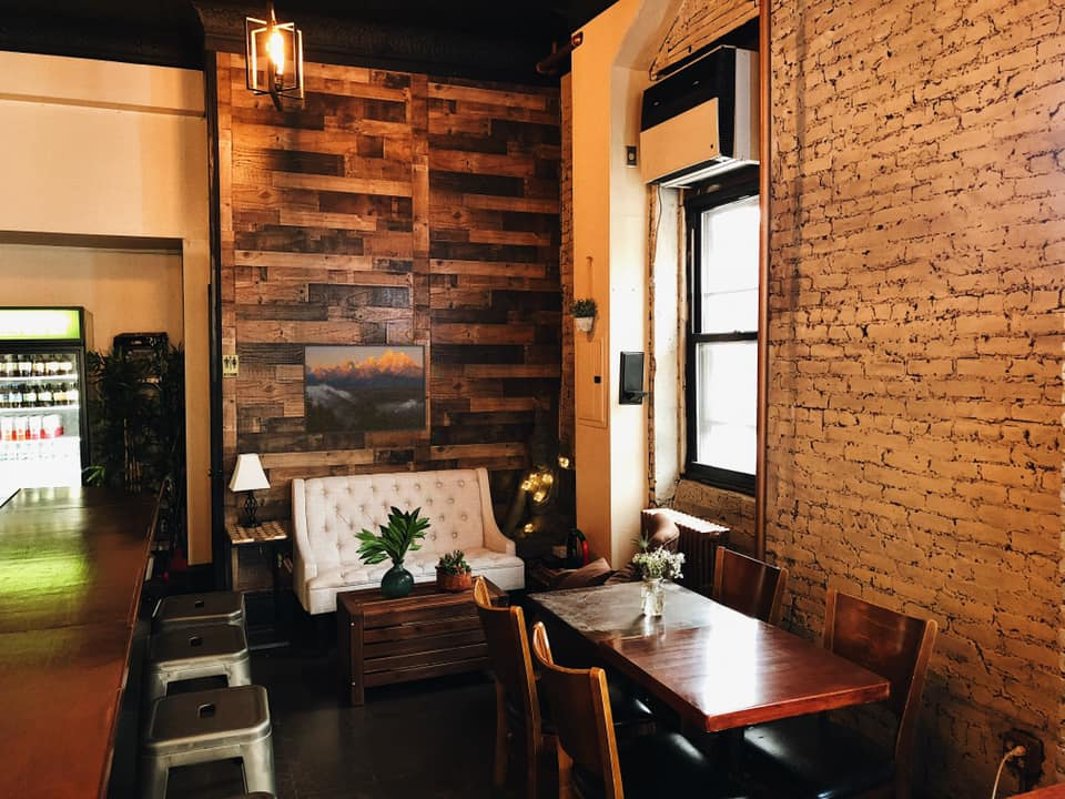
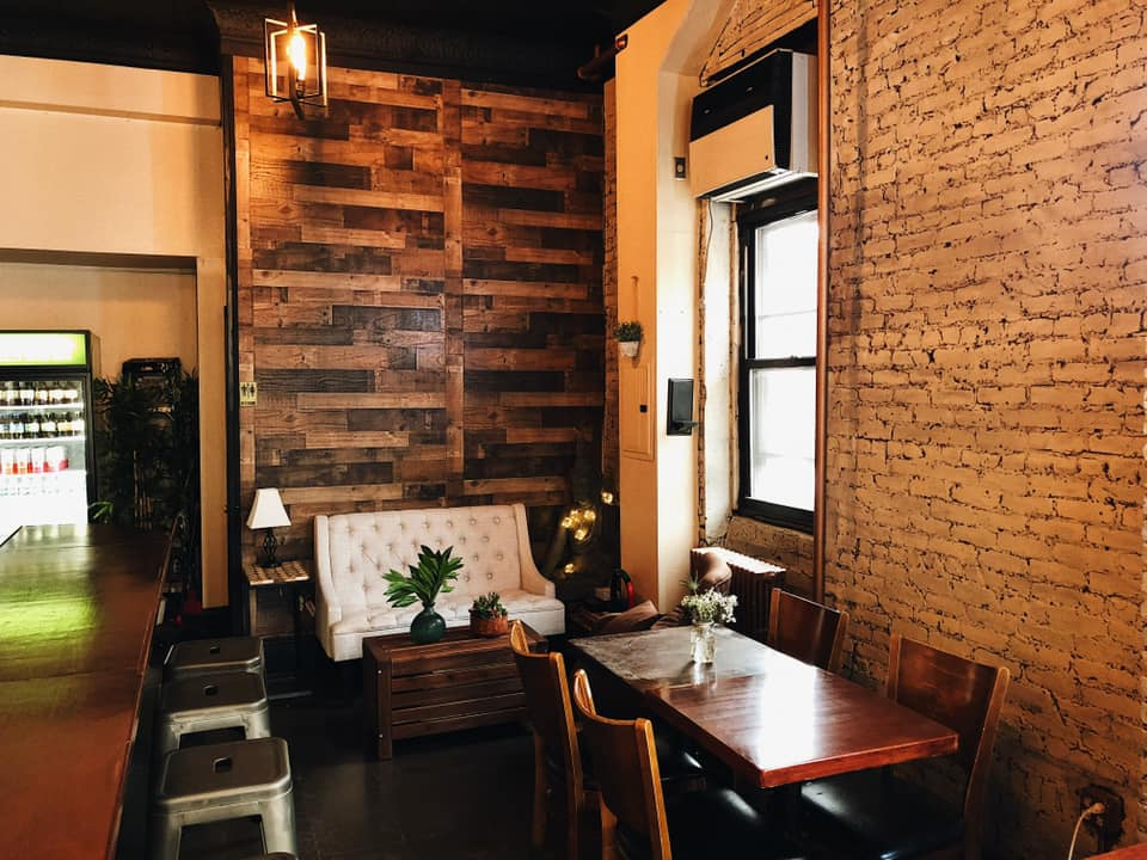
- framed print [302,343,428,436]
